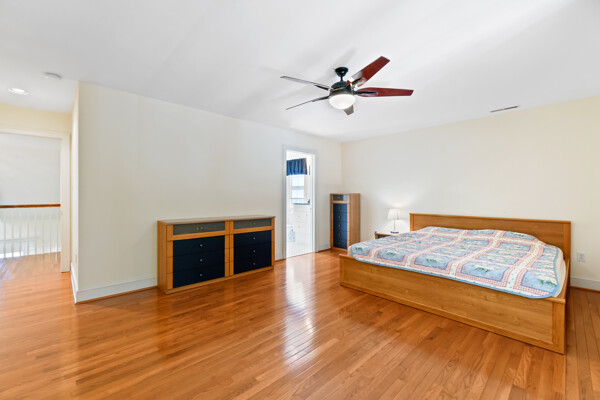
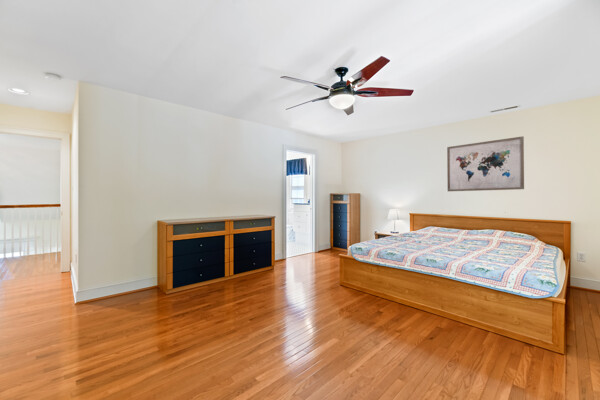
+ wall art [446,135,525,192]
